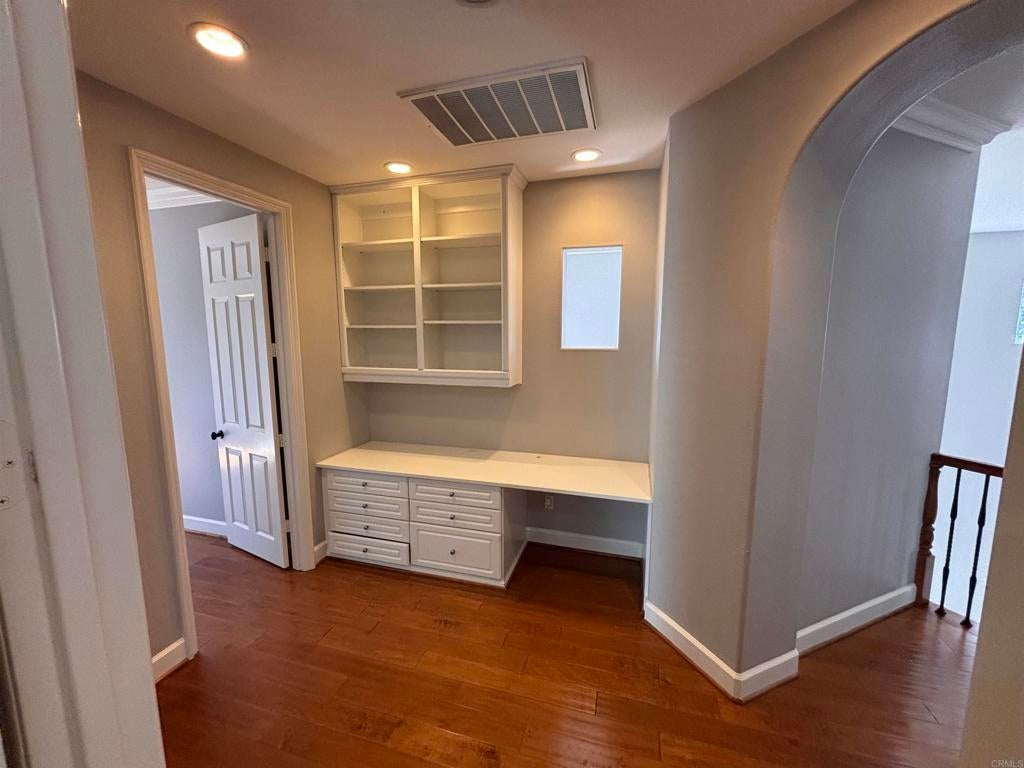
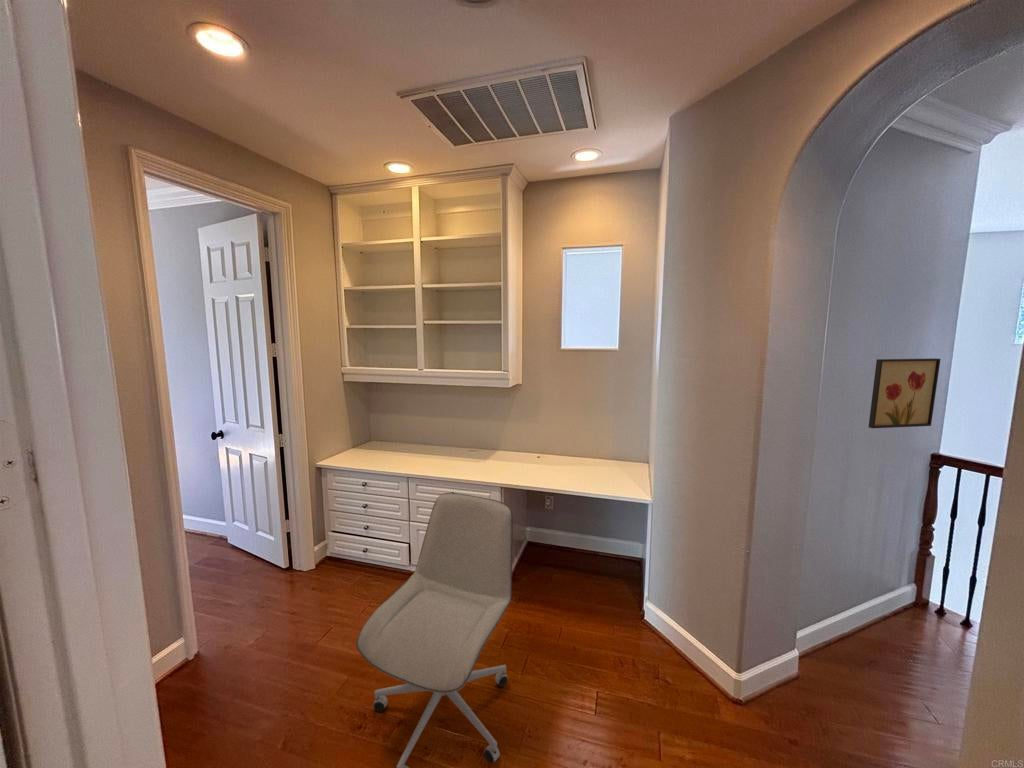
+ office chair [355,492,514,768]
+ wall art [868,357,941,429]
